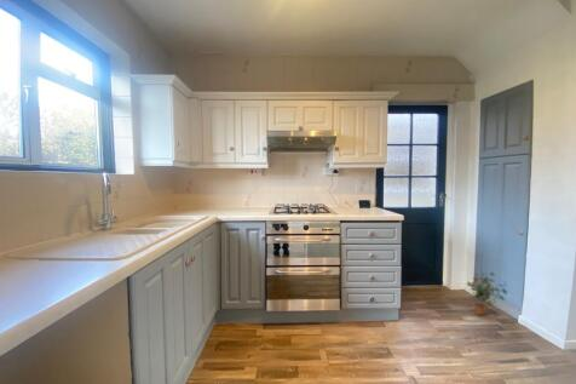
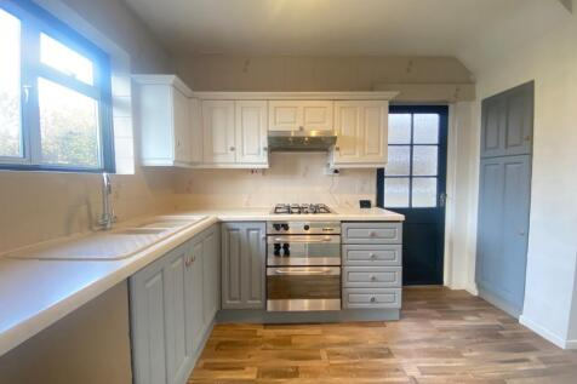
- potted plant [466,271,509,316]
